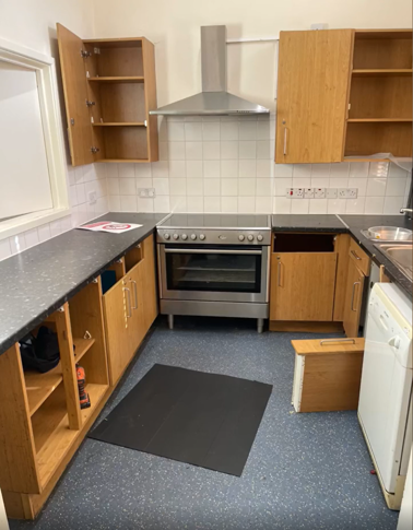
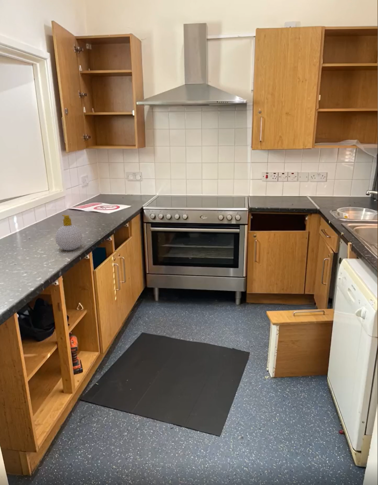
+ soap bottle [55,214,84,251]
